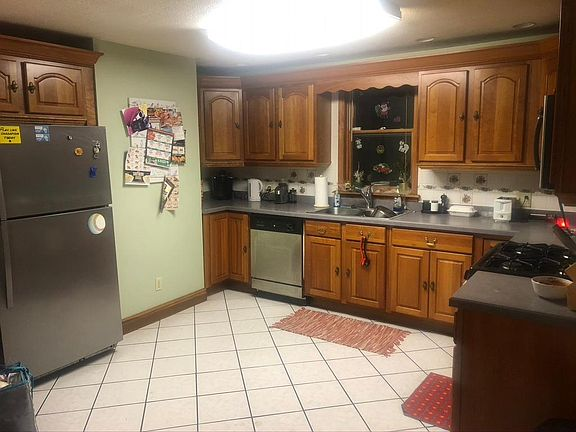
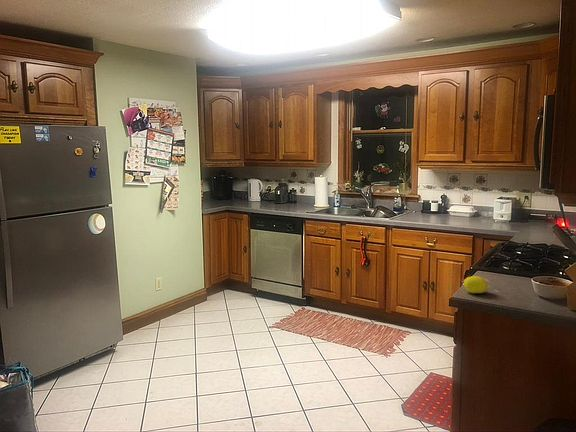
+ fruit [463,275,491,294]
